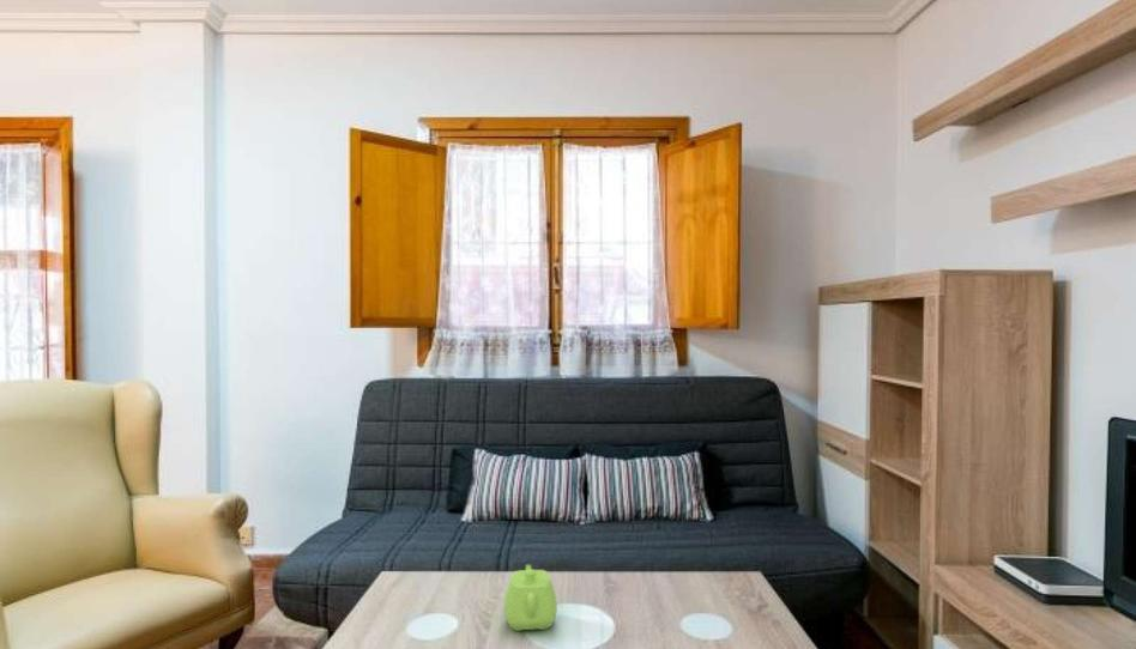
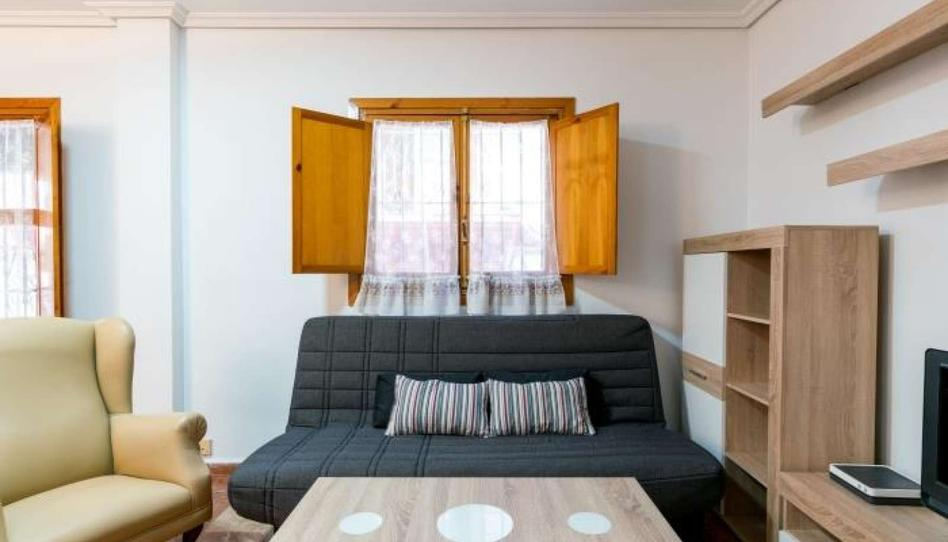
- teapot [503,564,558,632]
